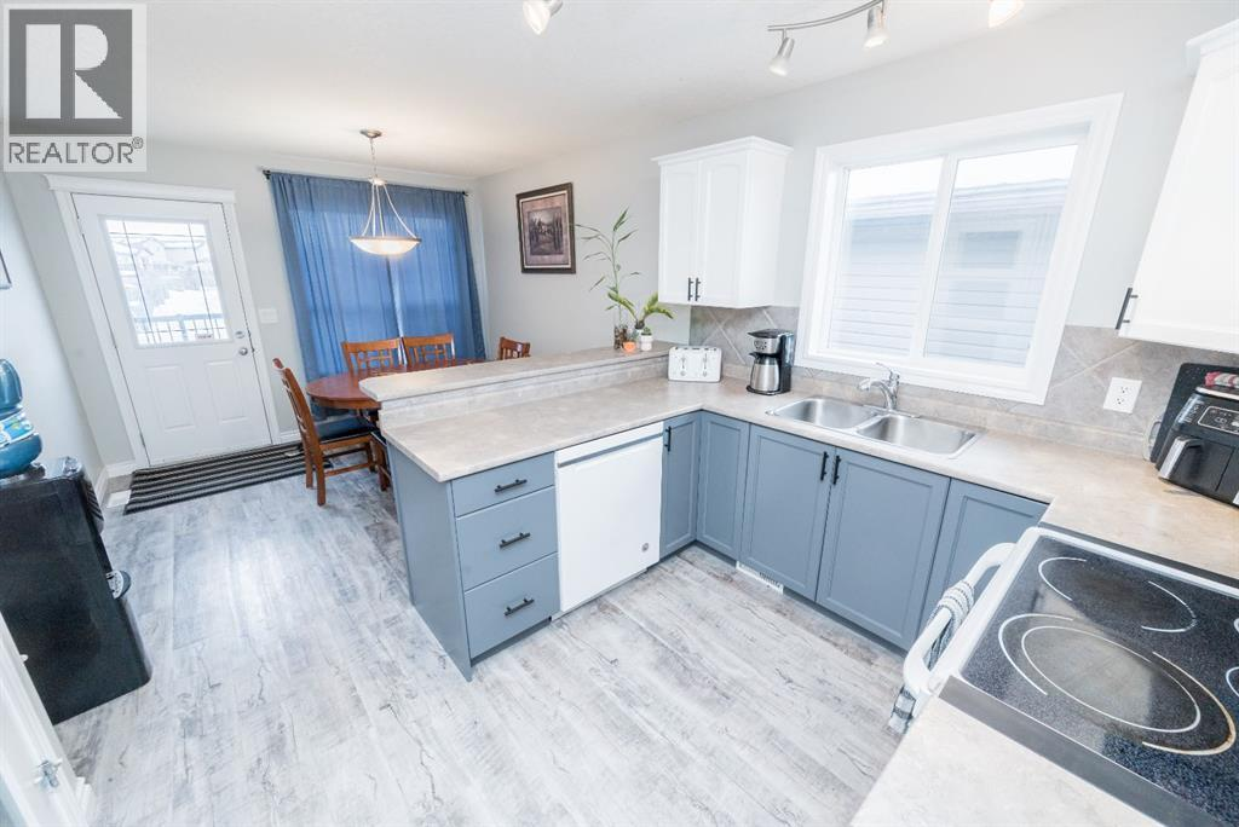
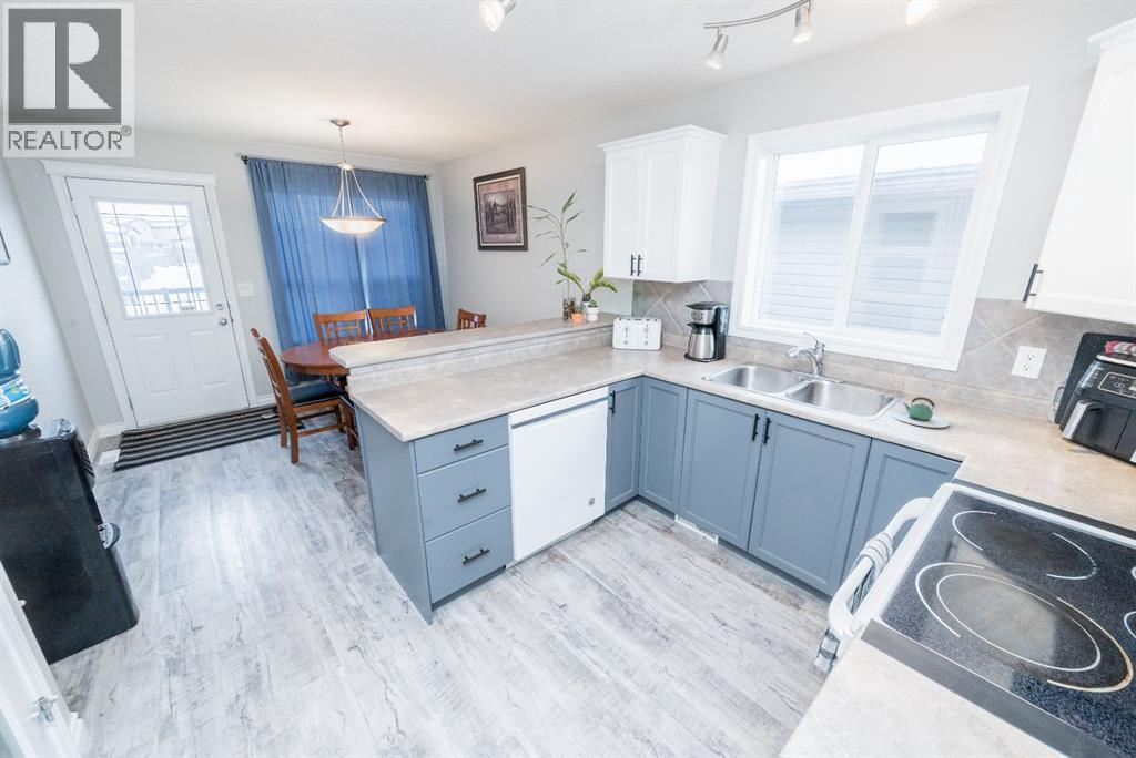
+ teapot [891,396,951,429]
